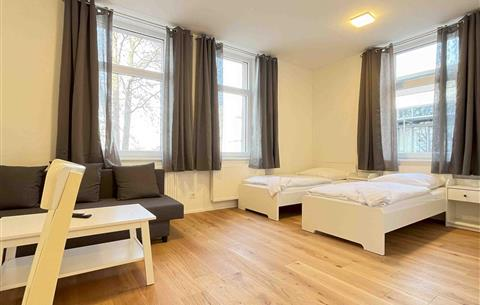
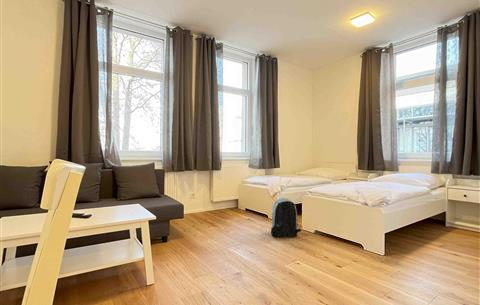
+ backpack [270,197,302,238]
